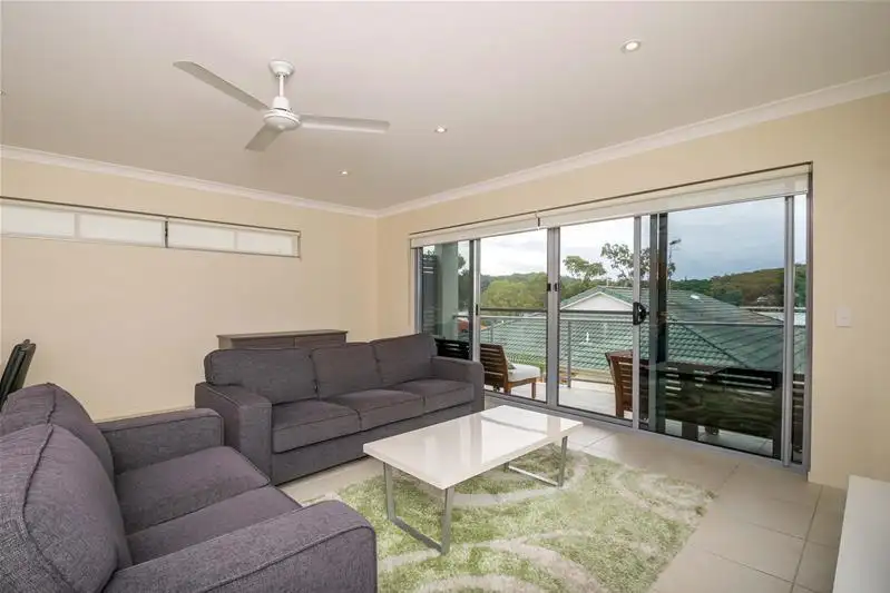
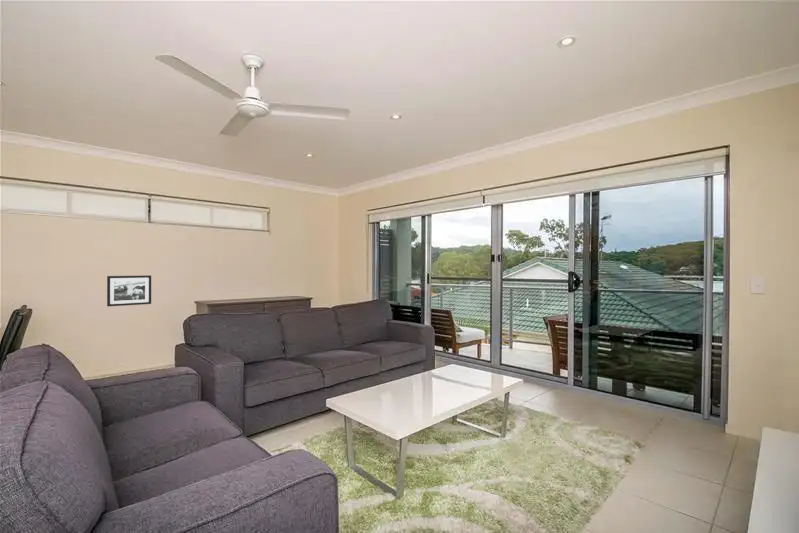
+ picture frame [106,274,152,307]
